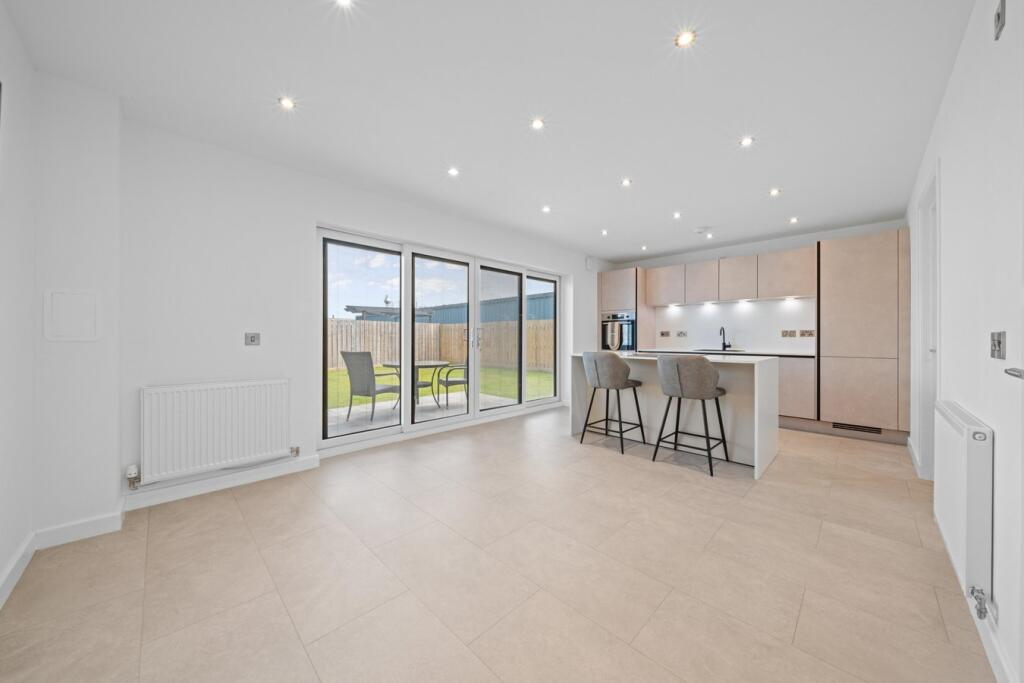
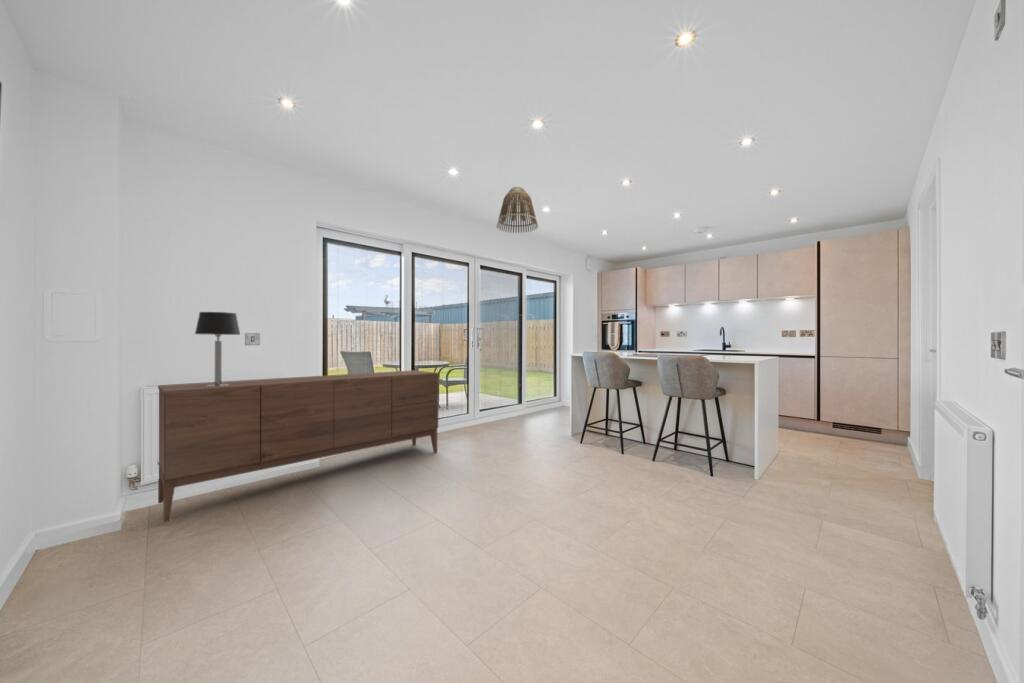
+ table lamp [194,311,241,387]
+ sideboard [157,369,440,523]
+ lamp shade [495,185,539,234]
